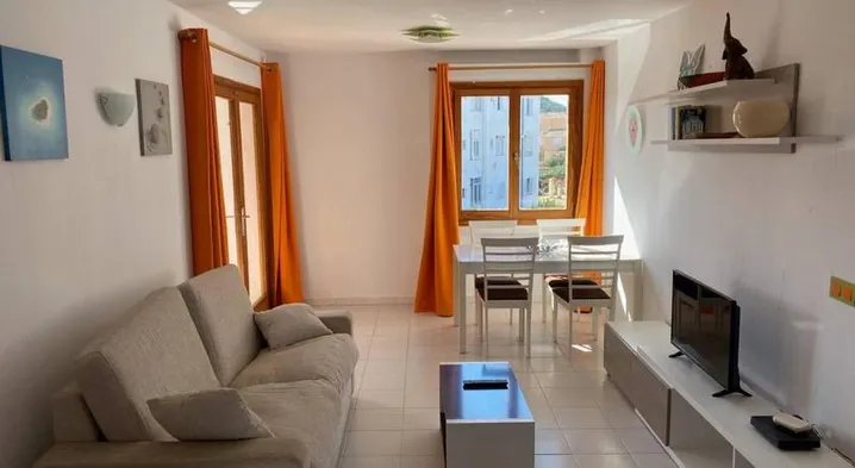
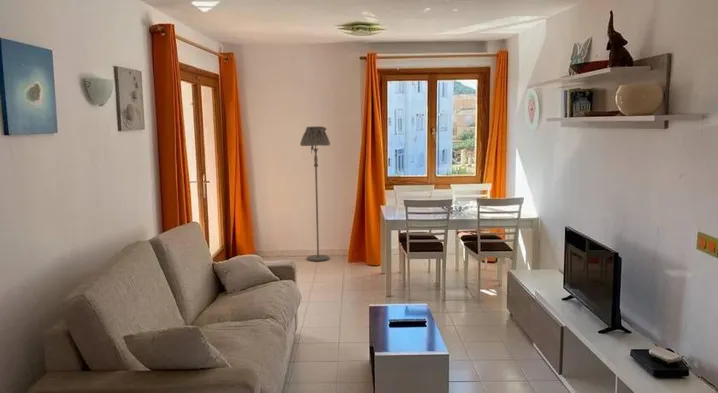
+ floor lamp [299,125,331,262]
